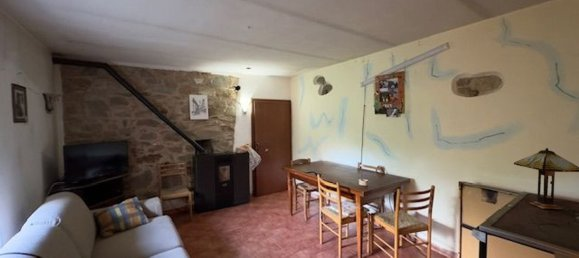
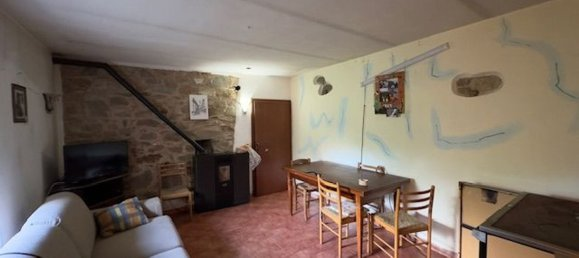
- table lamp [513,147,579,210]
